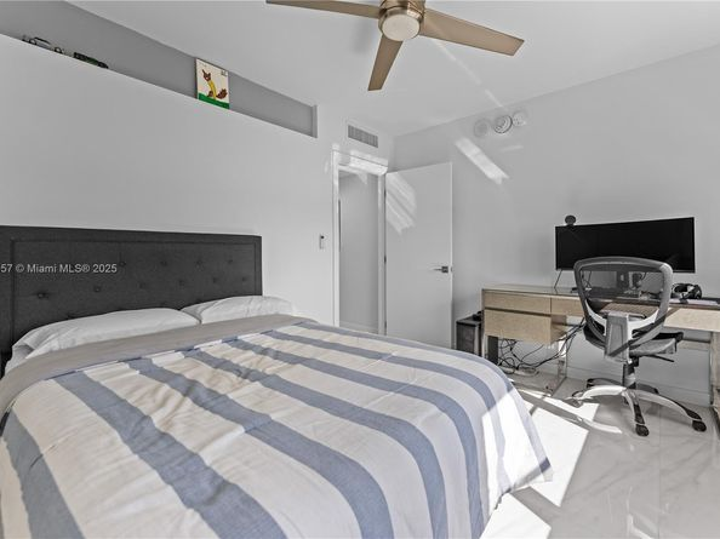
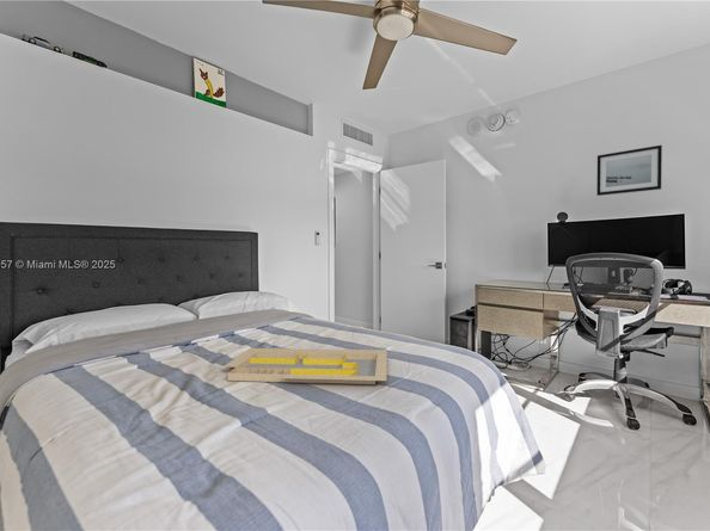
+ wall art [596,144,663,197]
+ serving tray [222,347,388,385]
